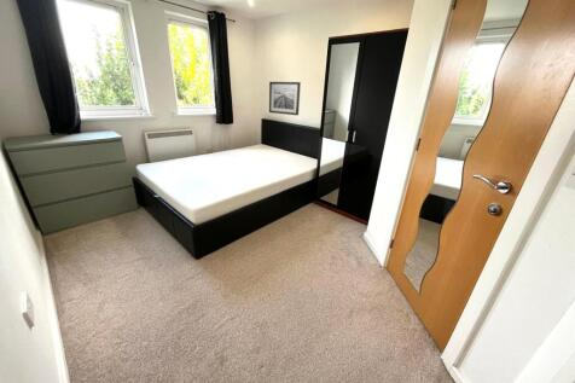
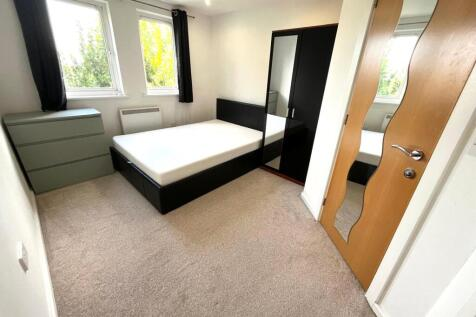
- wall art [268,81,302,116]
